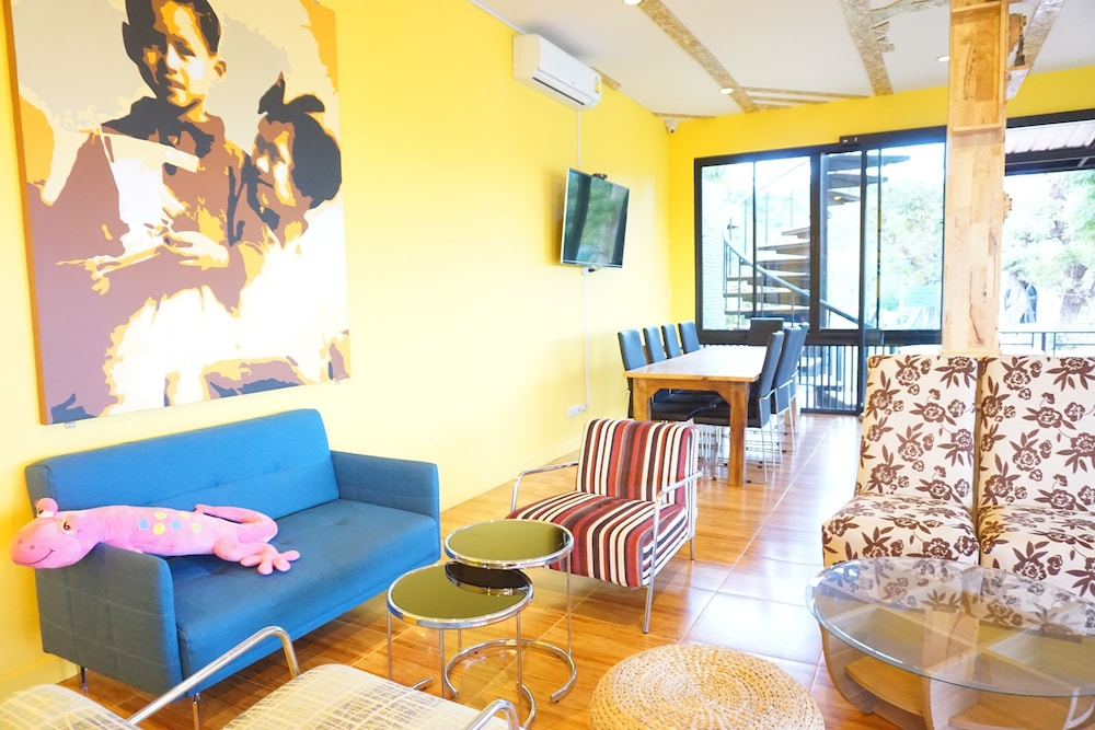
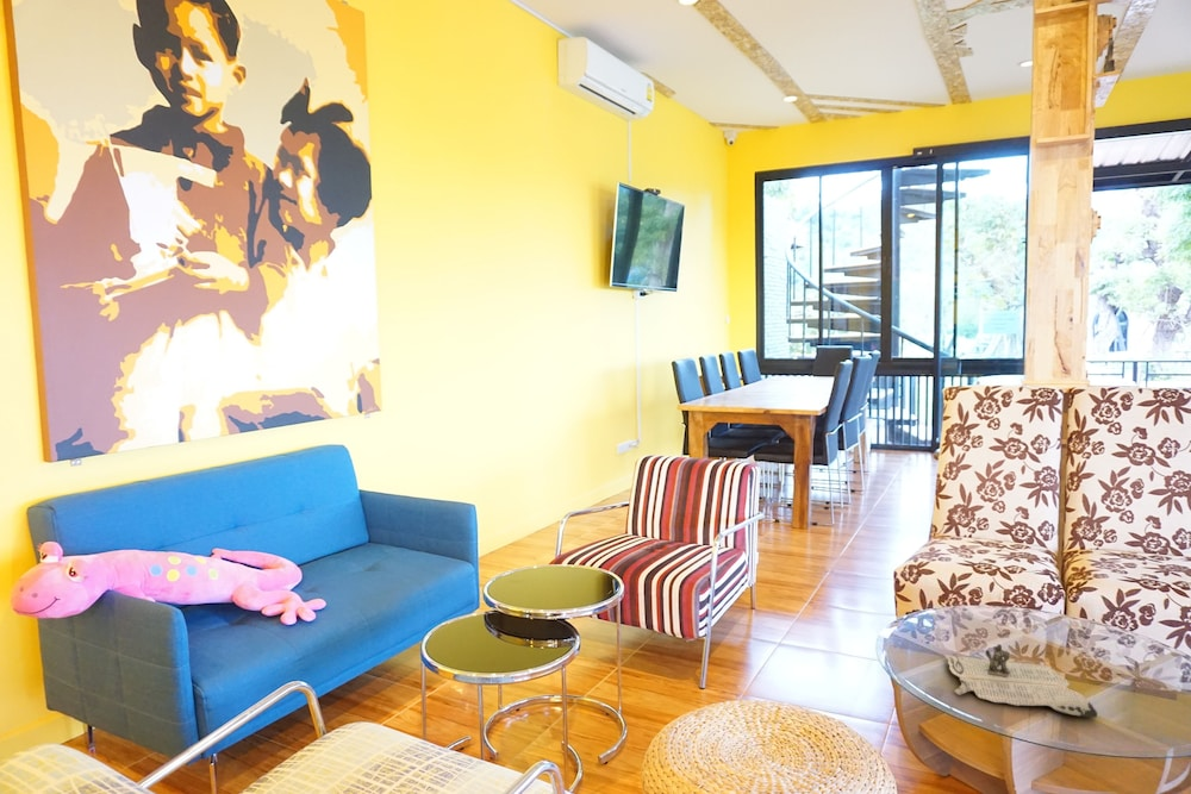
+ magazine [943,643,1098,718]
